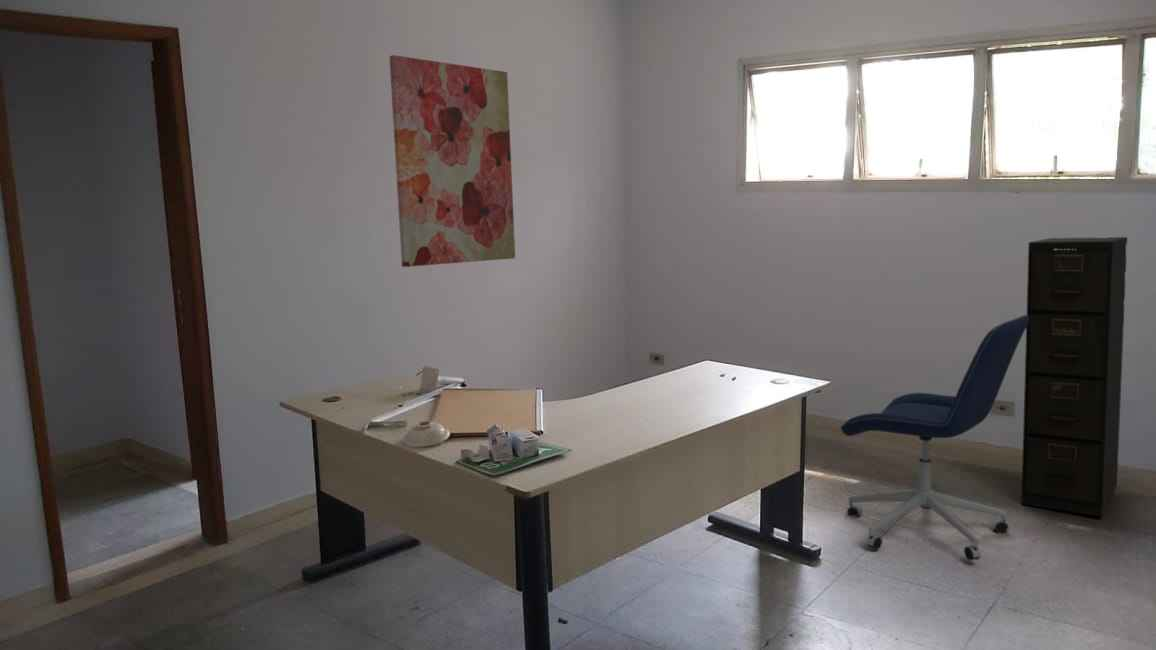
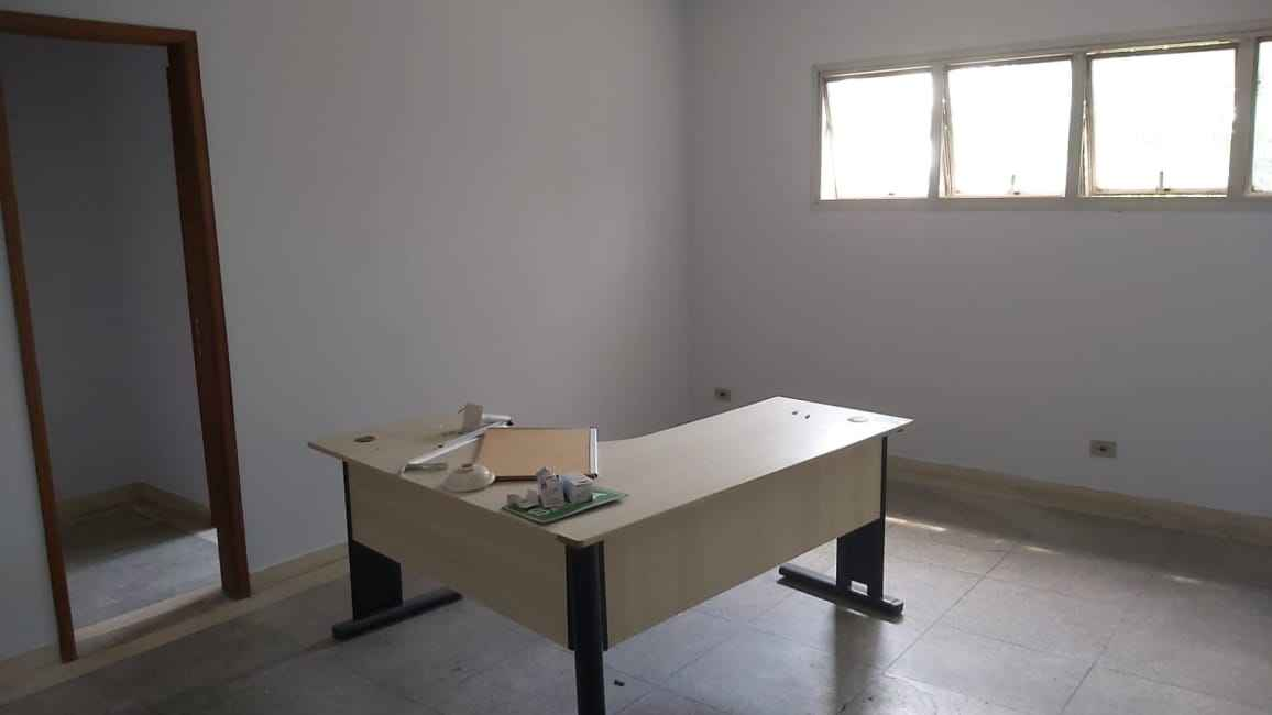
- office chair [840,314,1029,561]
- filing cabinet [1020,236,1128,518]
- wall art [388,54,516,268]
